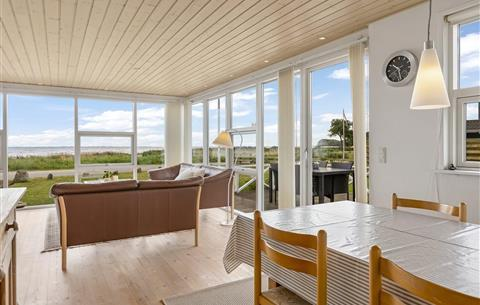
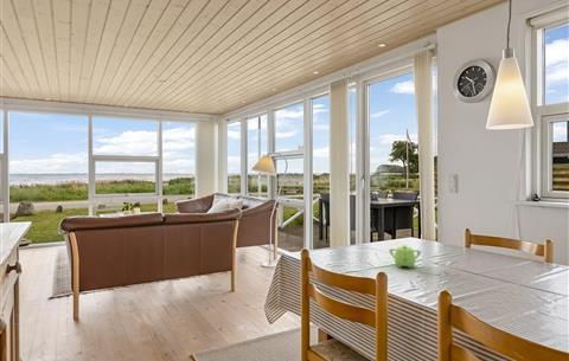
+ teapot [388,245,422,269]
